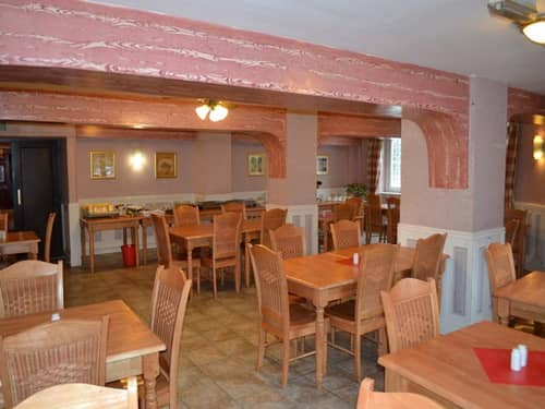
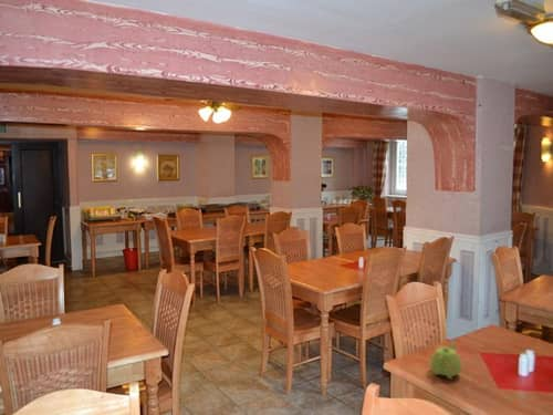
+ teapot [429,341,463,381]
